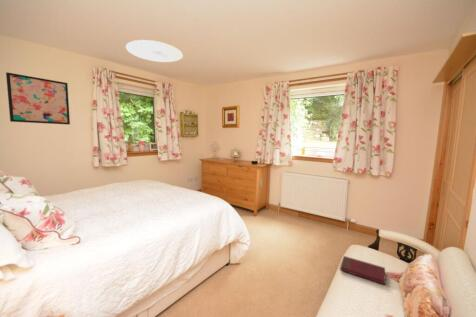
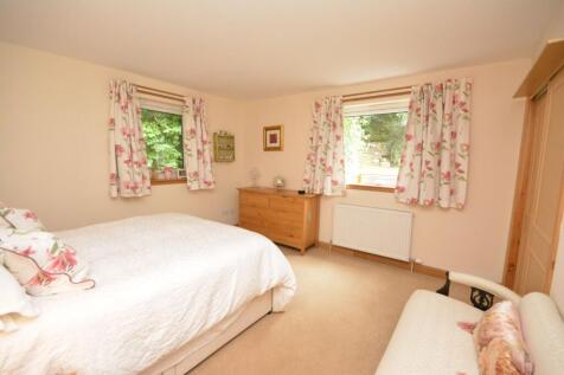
- book [339,255,386,286]
- ceiling light [125,39,184,63]
- wall art [5,71,71,125]
